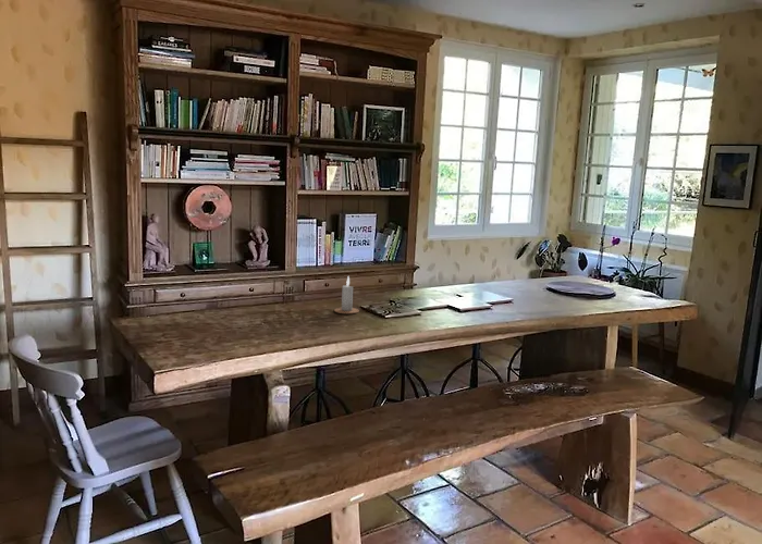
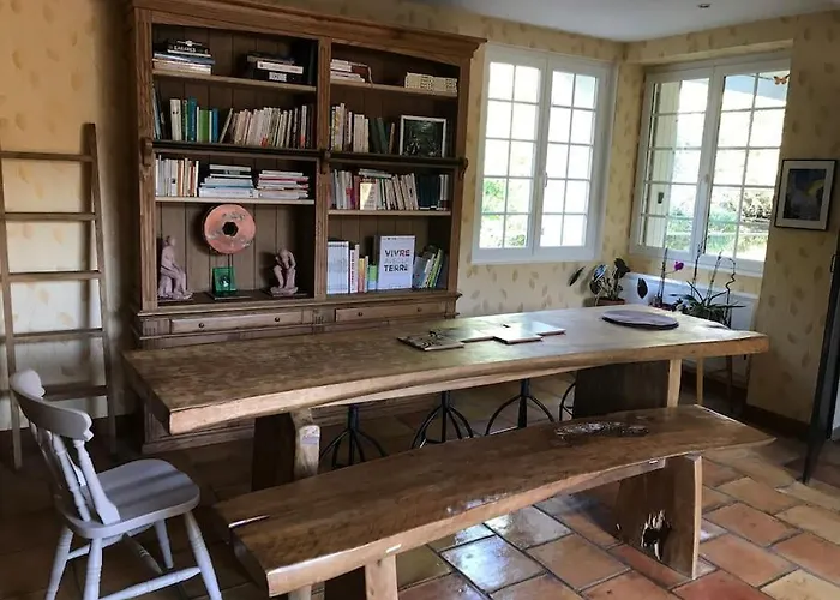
- candle [333,275,360,314]
